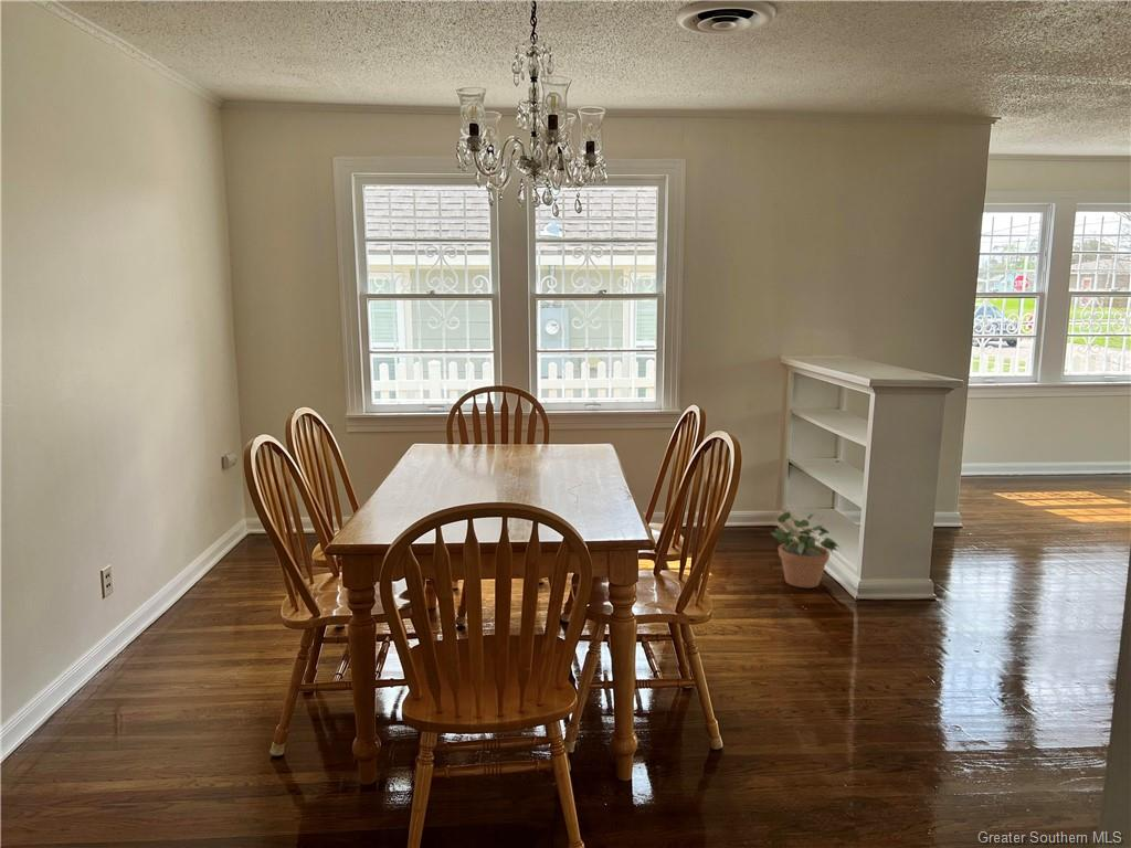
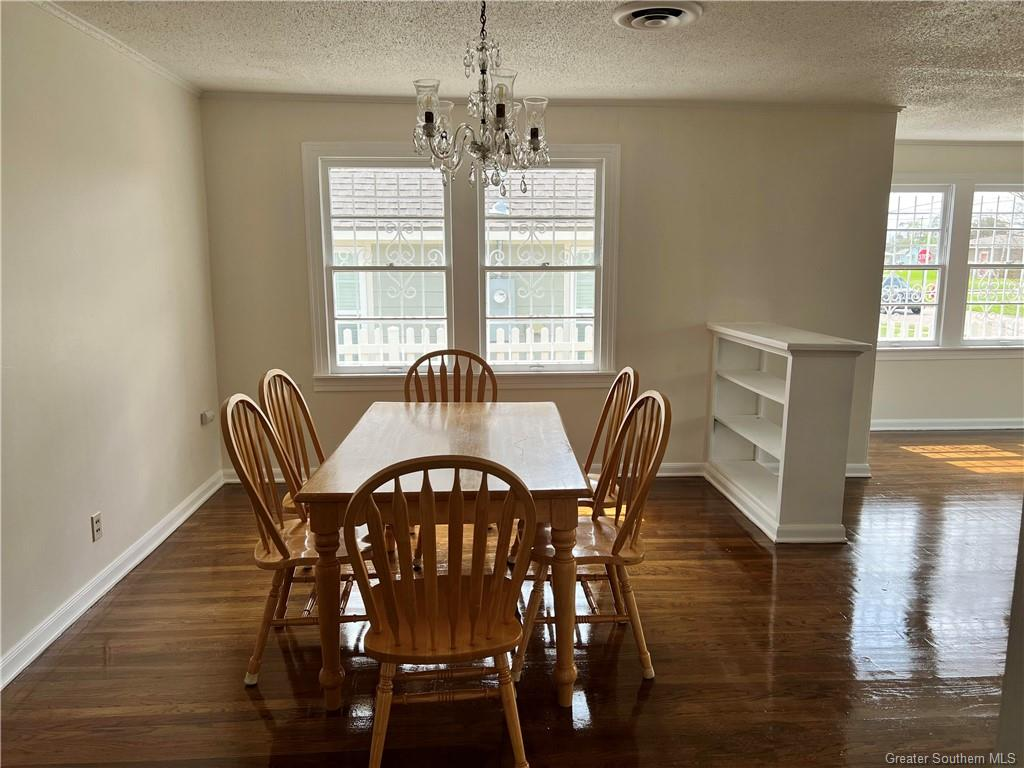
- potted plant [770,511,841,589]
